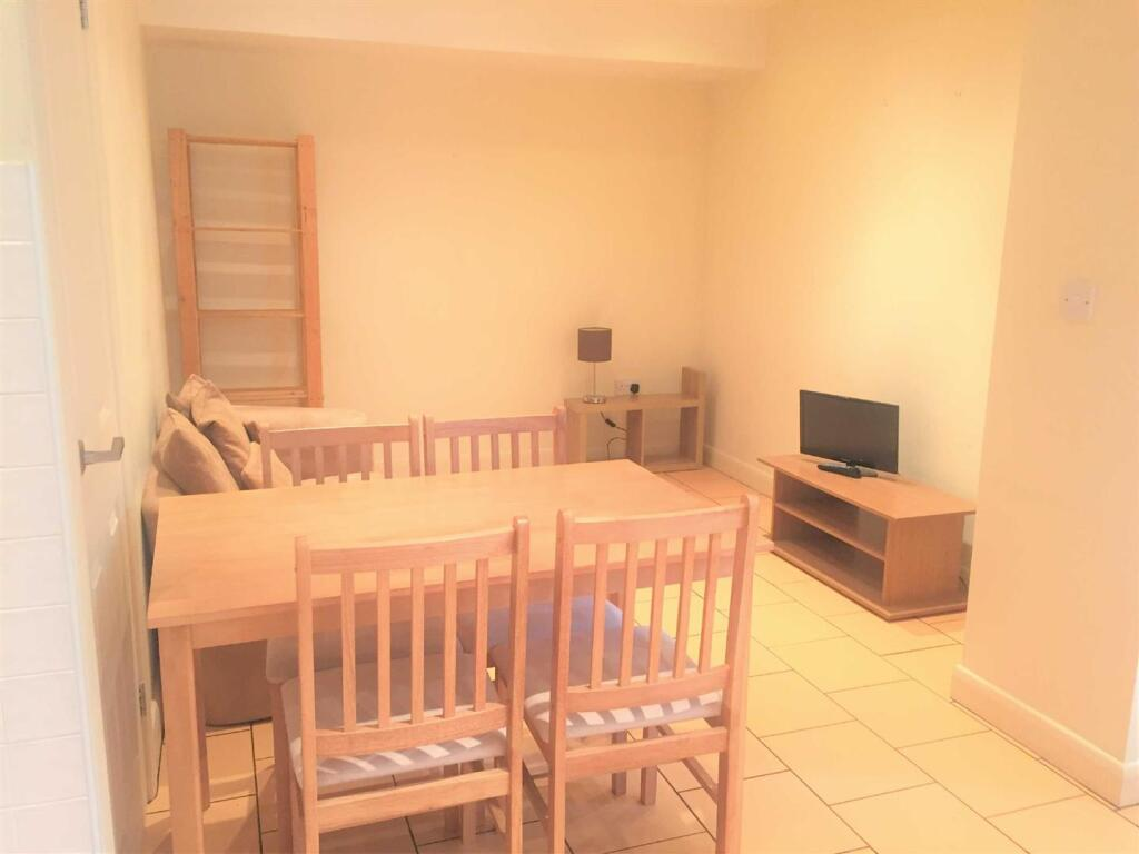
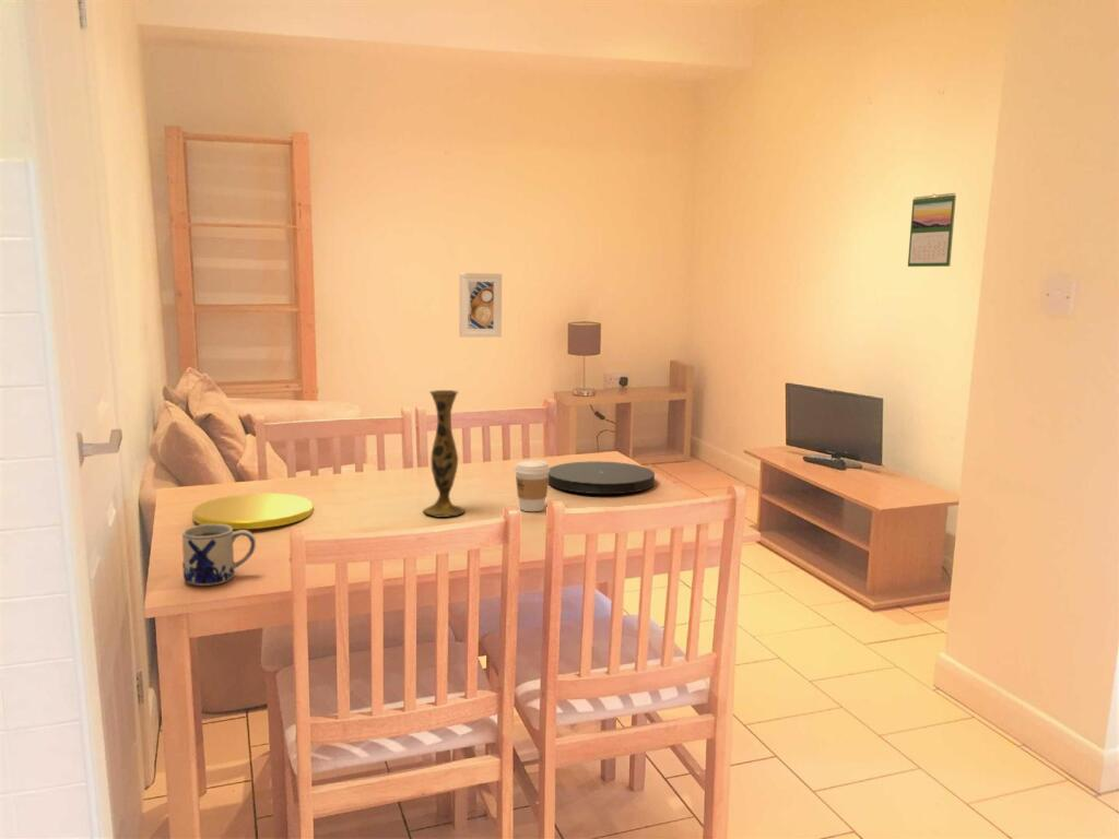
+ calendar [907,192,957,268]
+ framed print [458,272,503,338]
+ coffee cup [514,459,551,512]
+ plate [547,460,656,495]
+ vase [422,389,466,517]
+ mug [181,524,257,587]
+ plate [191,493,314,530]
